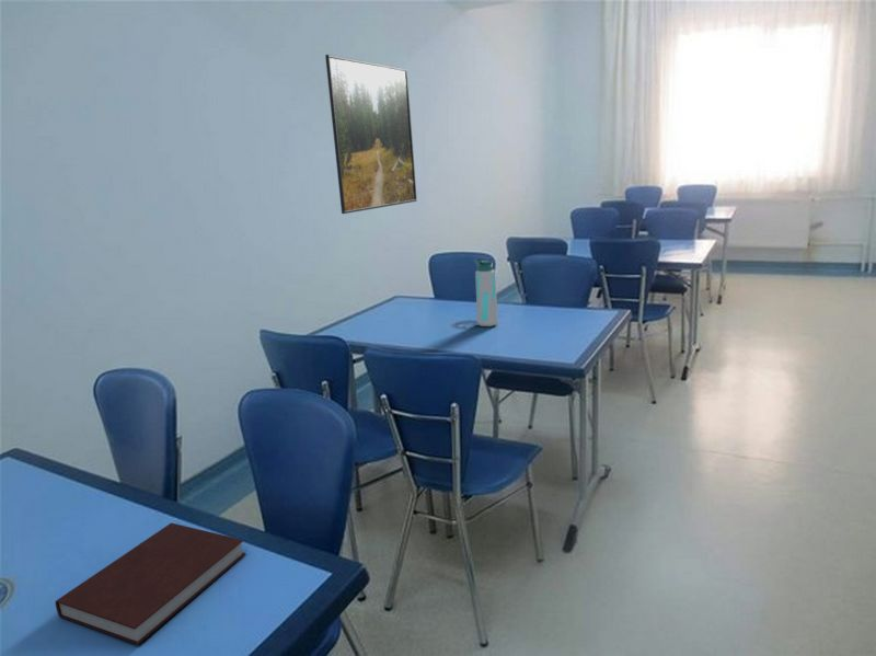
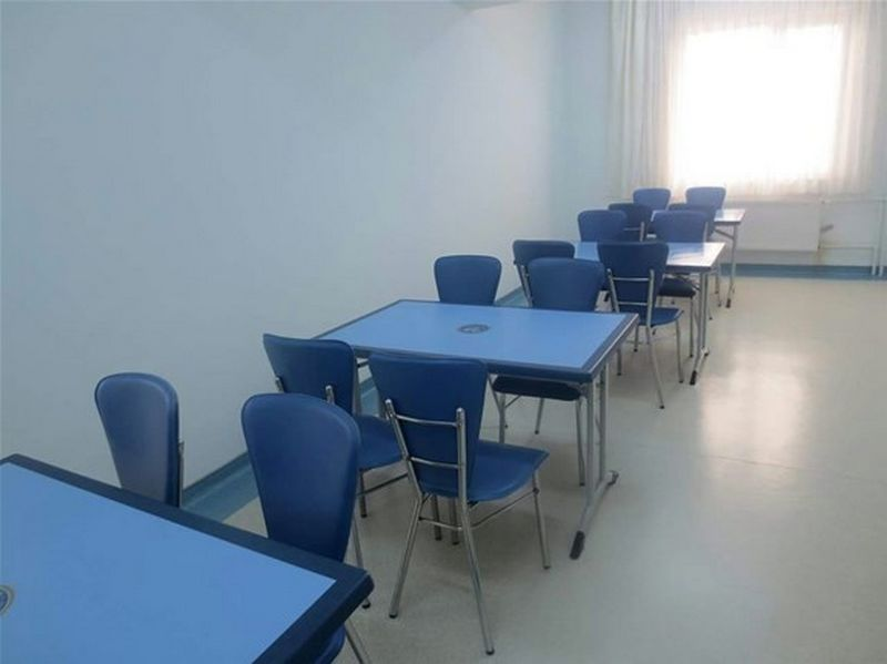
- notebook [54,522,247,646]
- water bottle [473,257,499,327]
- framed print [324,54,418,215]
